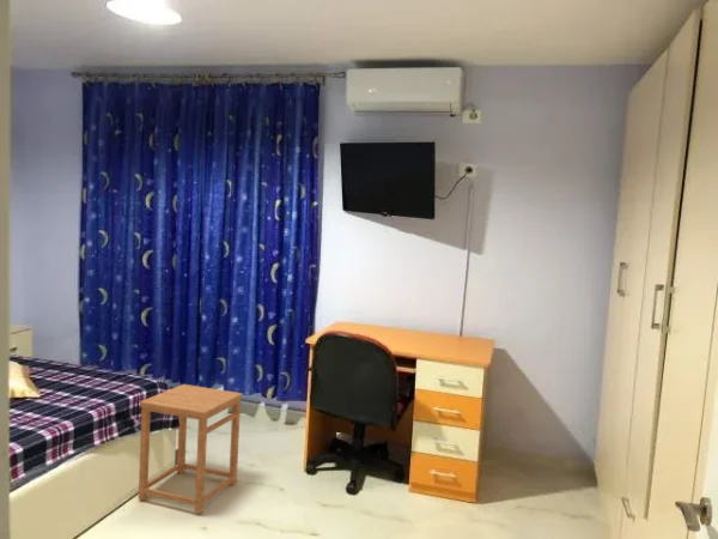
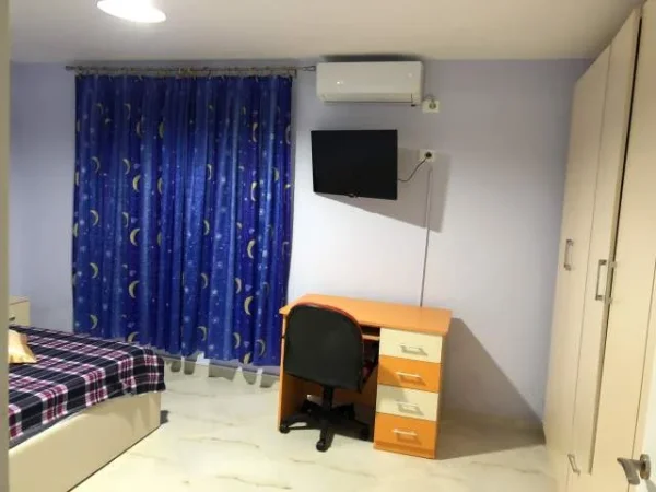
- side table [138,383,244,514]
